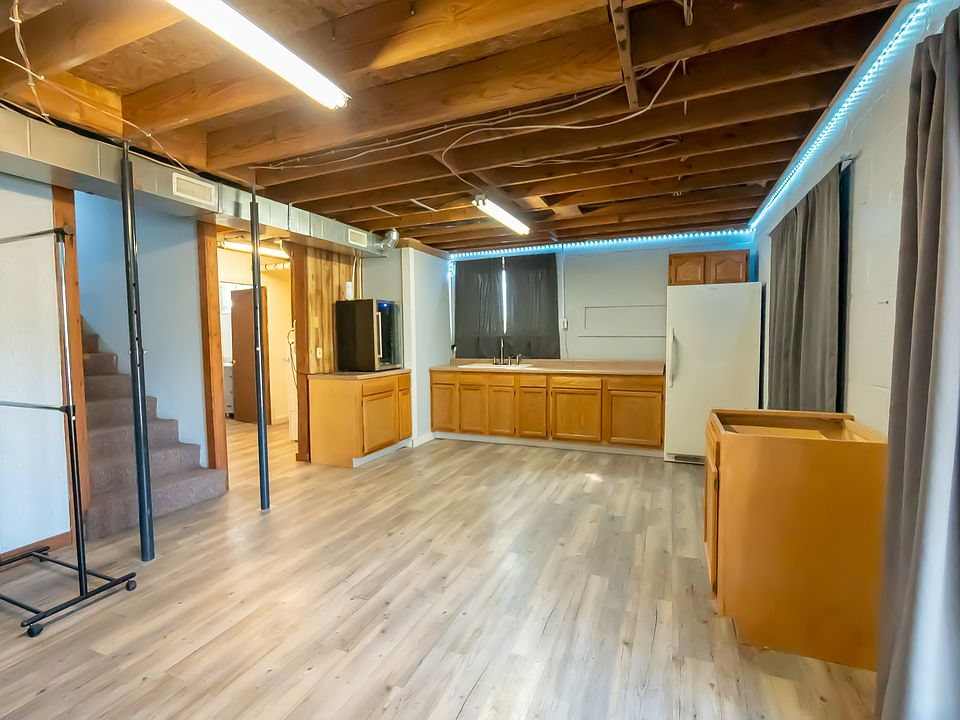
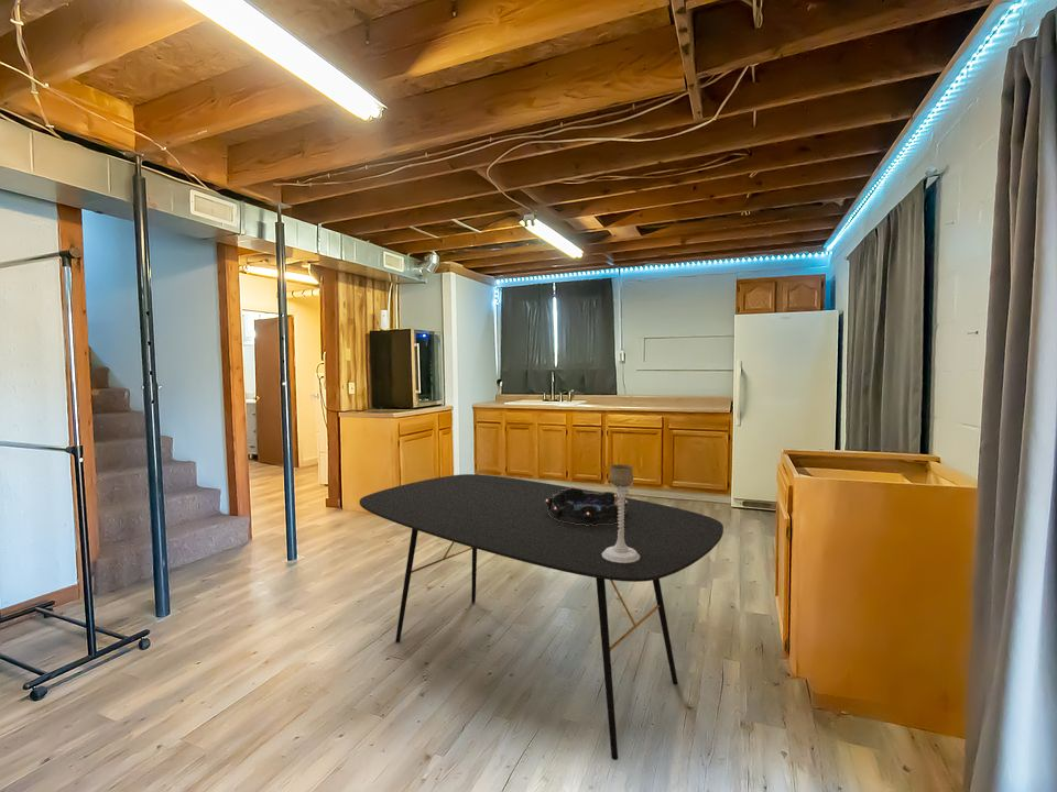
+ dining table [358,473,724,761]
+ candle holder [602,463,640,563]
+ decorative bowl [545,486,629,526]
